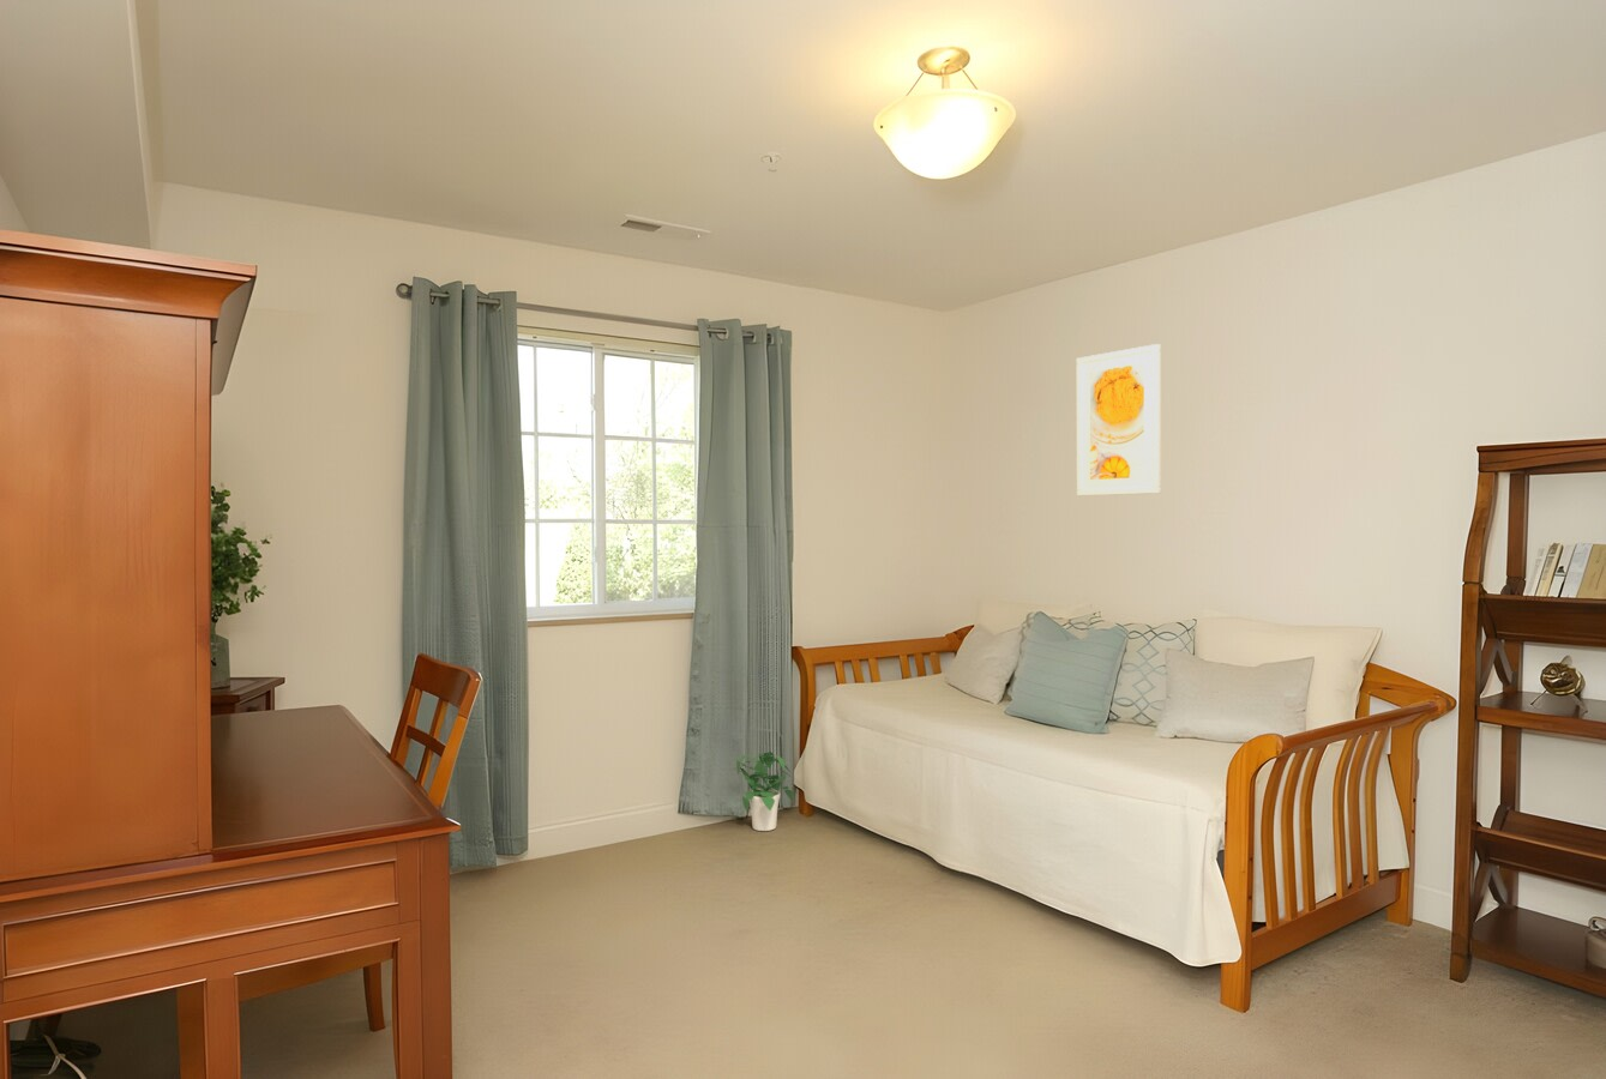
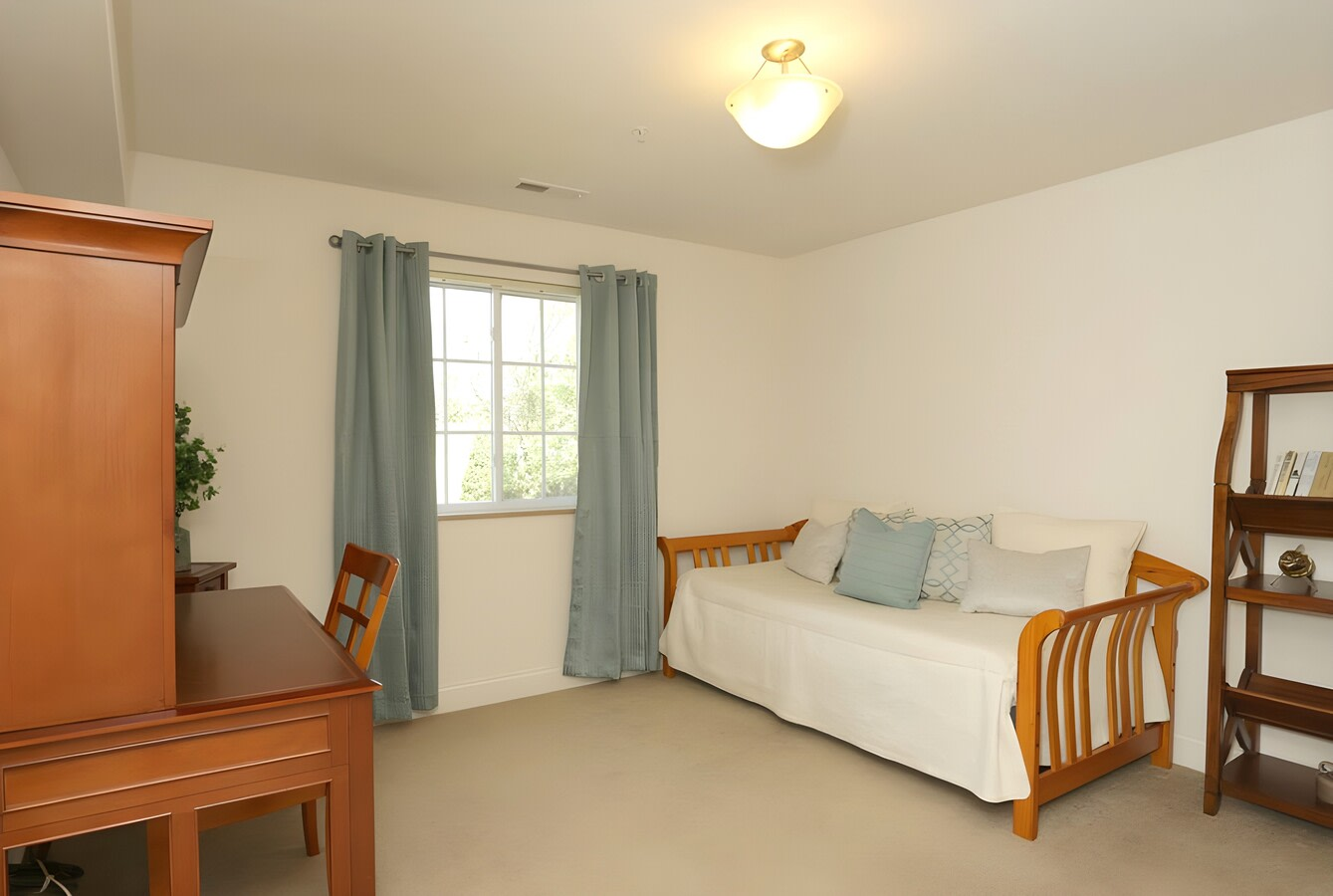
- potted plant [734,750,795,832]
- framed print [1076,343,1163,497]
